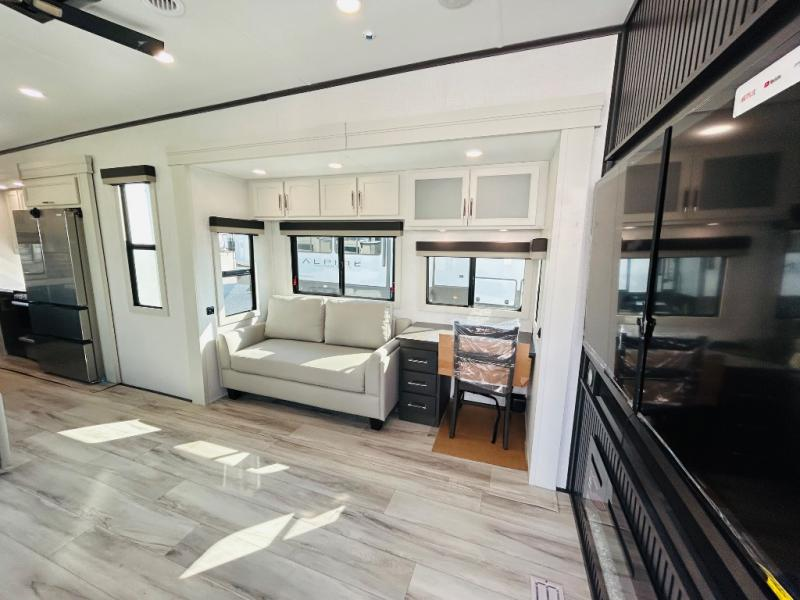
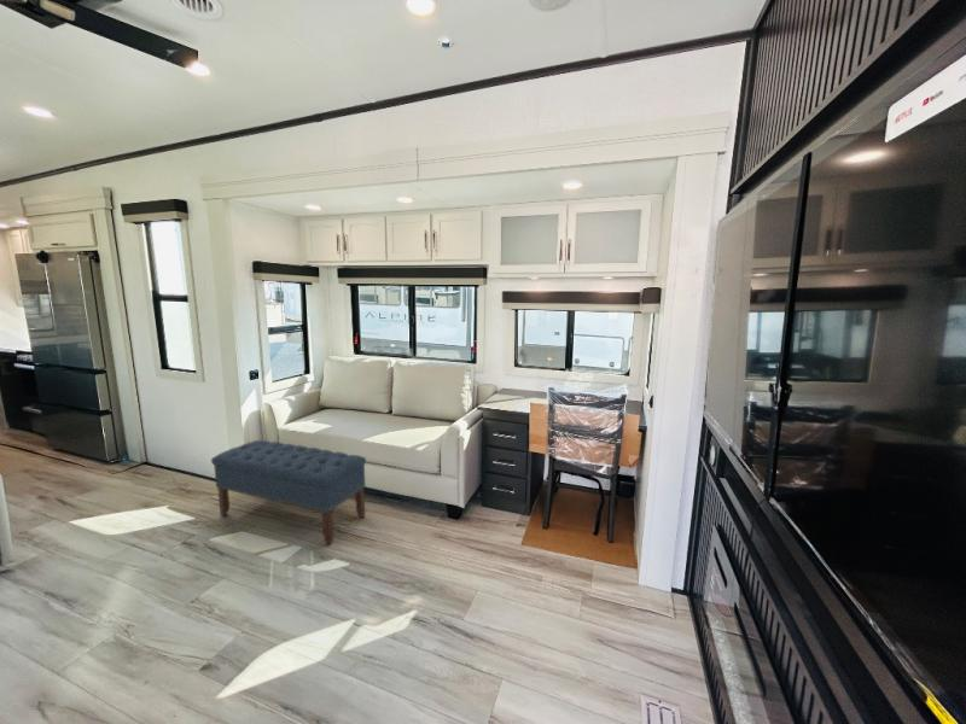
+ bench [210,439,367,547]
